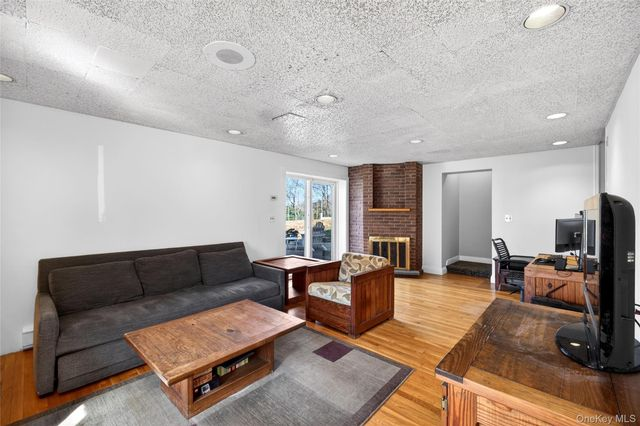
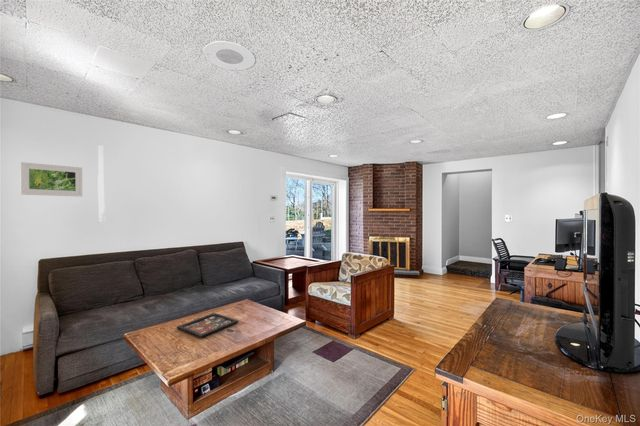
+ decorative tray [176,312,239,339]
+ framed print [20,161,83,198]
